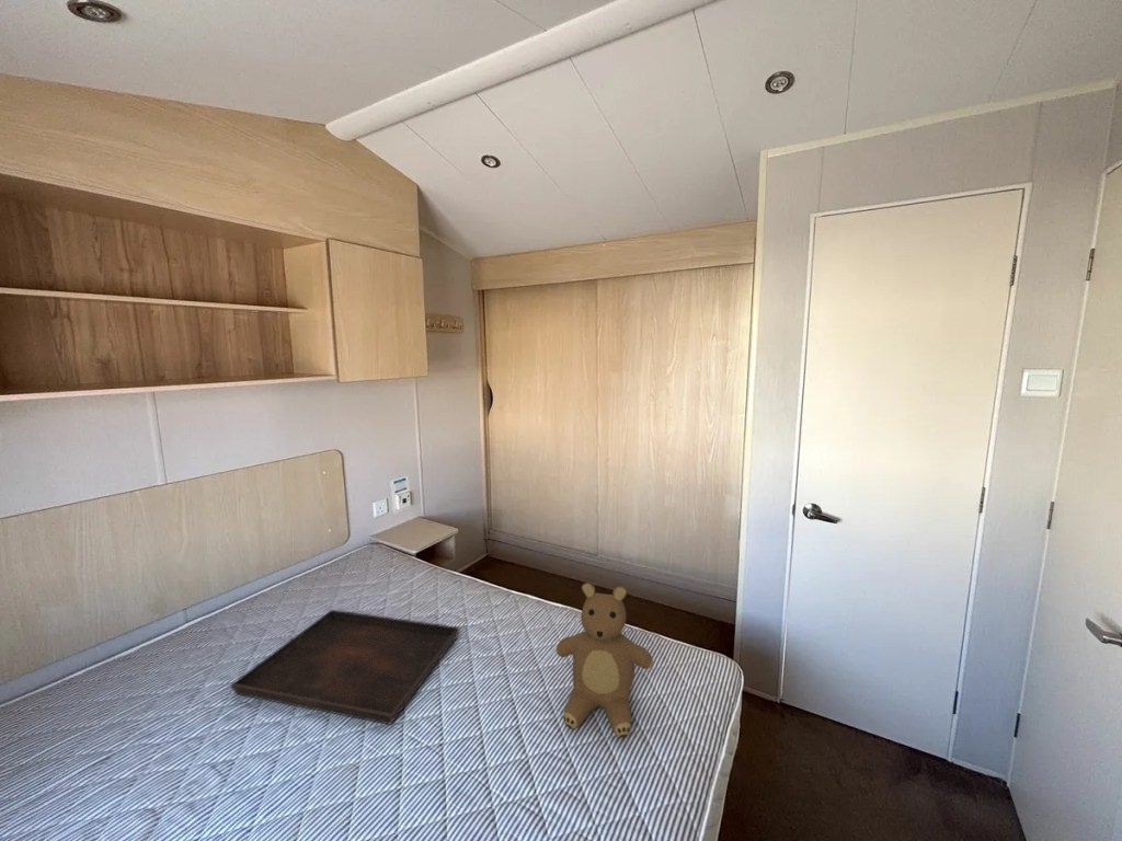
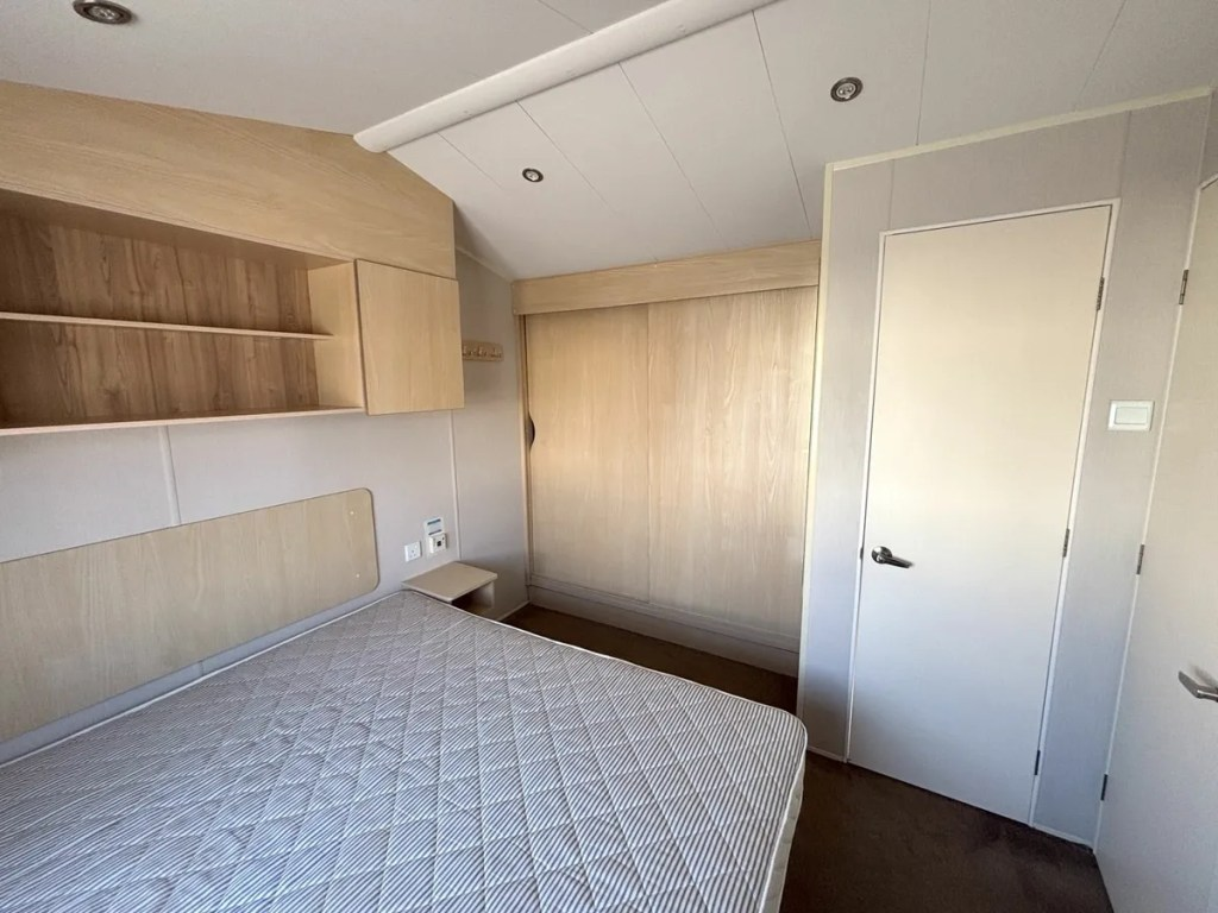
- teddy bear [554,581,654,739]
- serving tray [230,609,460,726]
